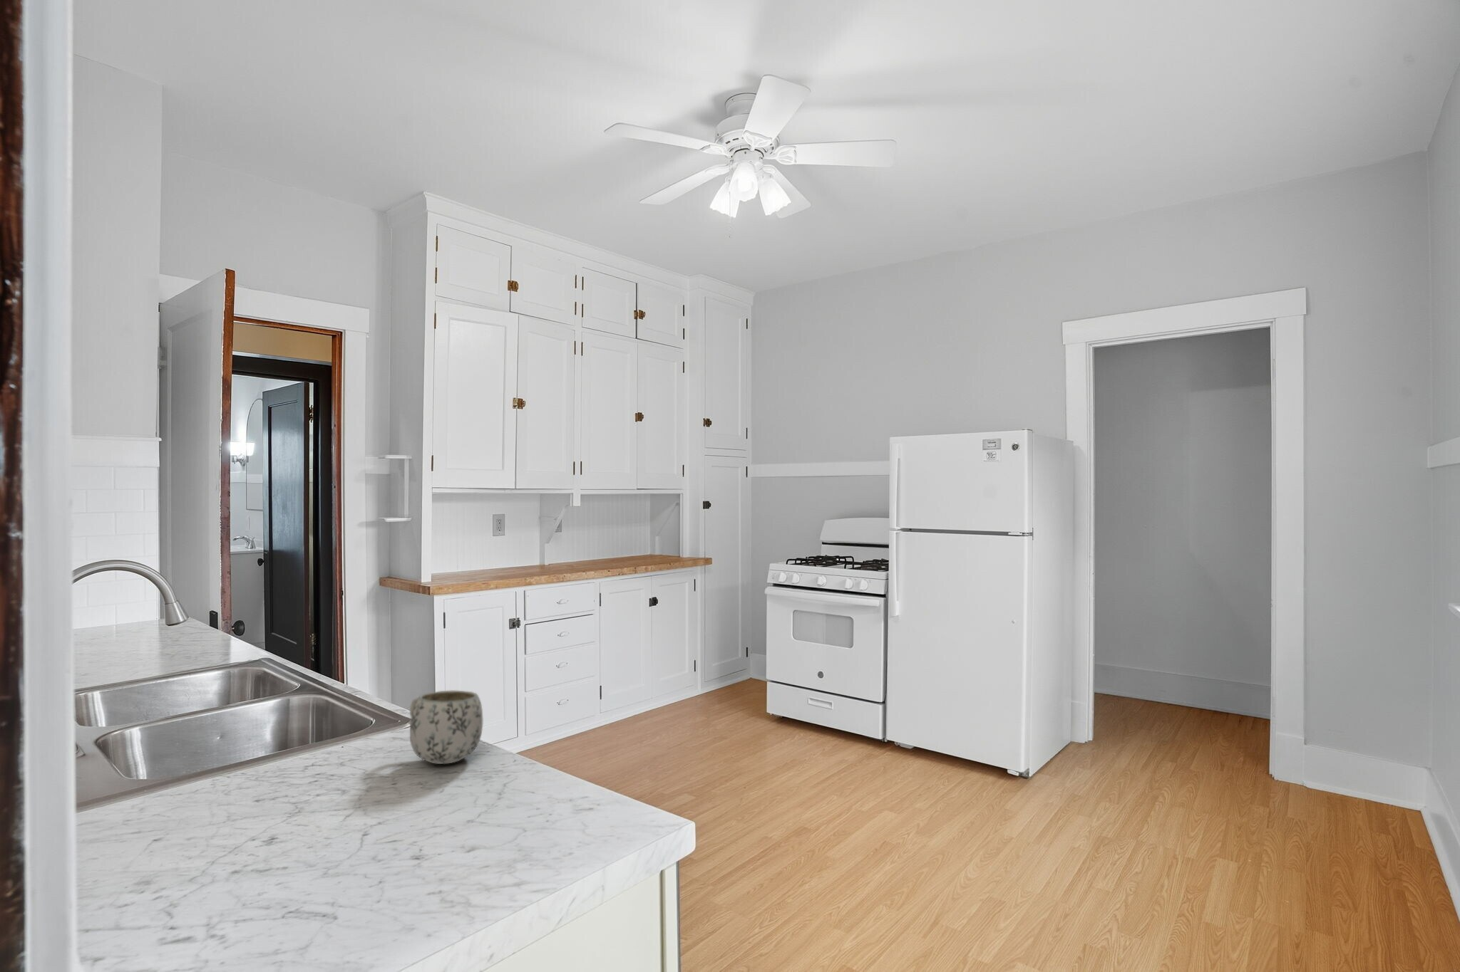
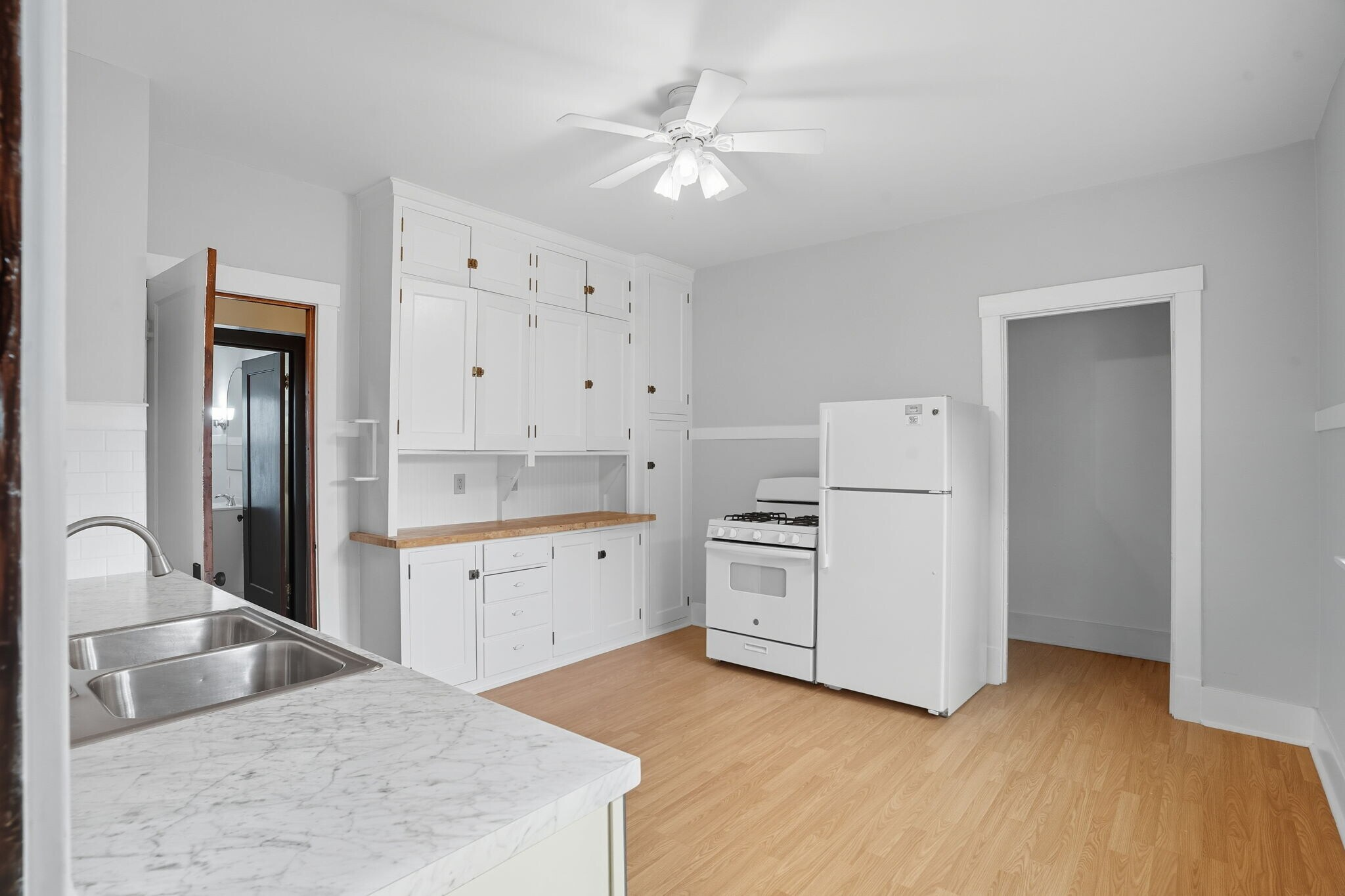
- mug [409,689,483,765]
